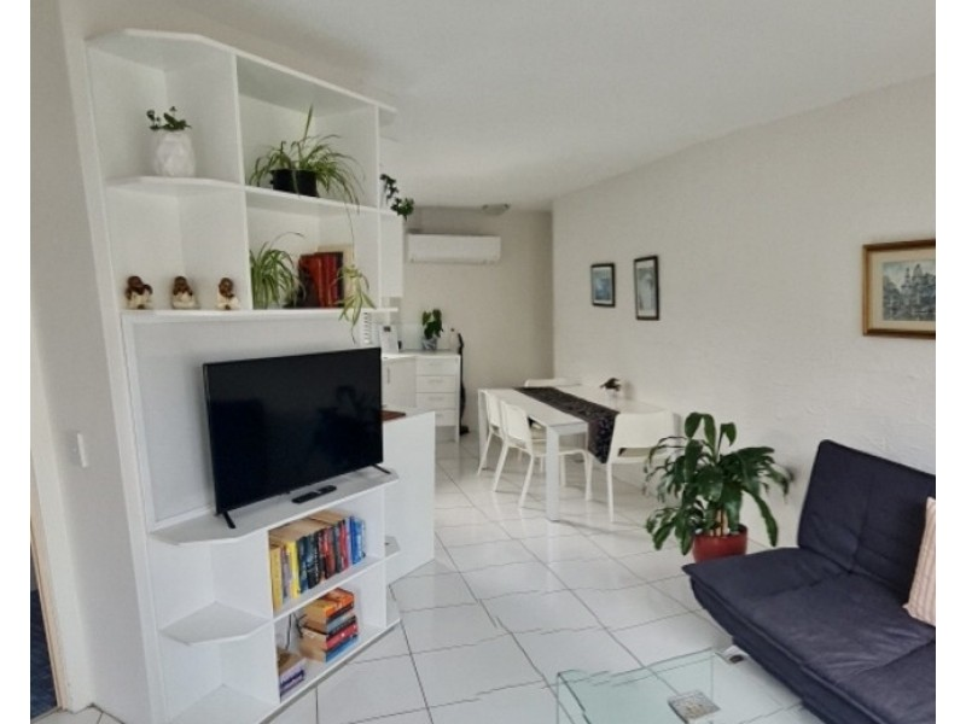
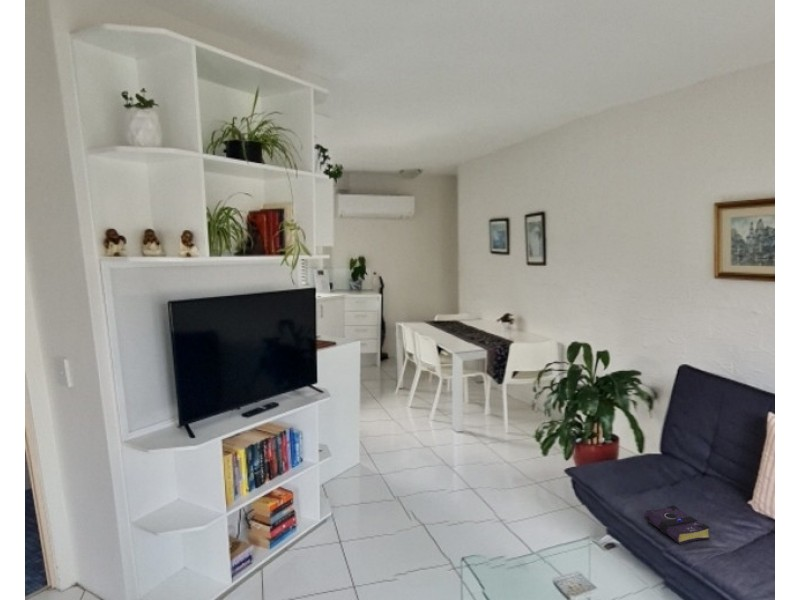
+ book [643,504,710,545]
